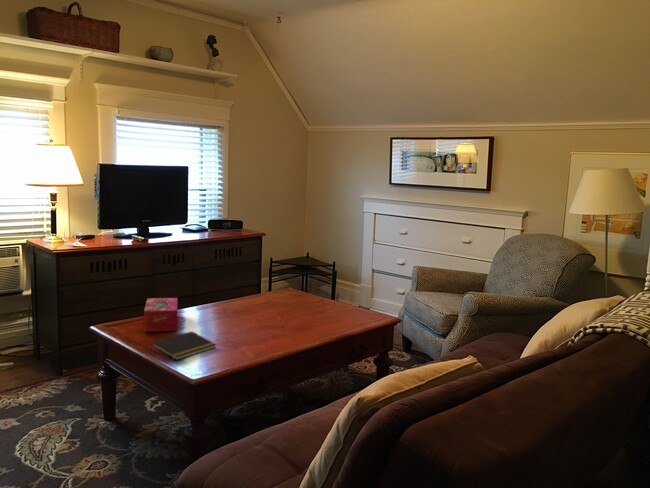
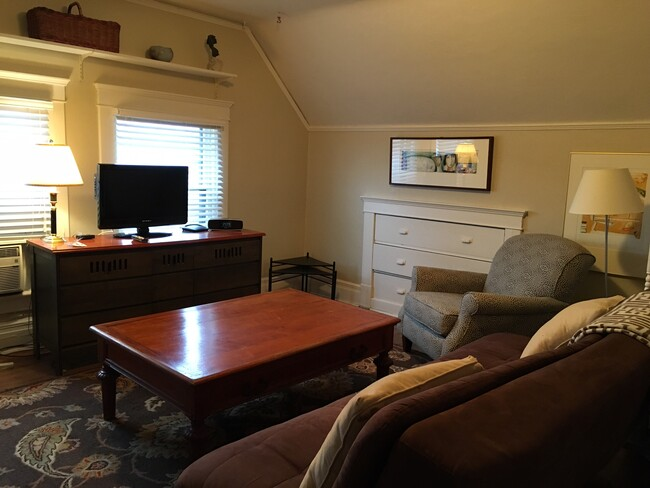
- tissue box [143,297,178,333]
- notepad [149,330,218,361]
